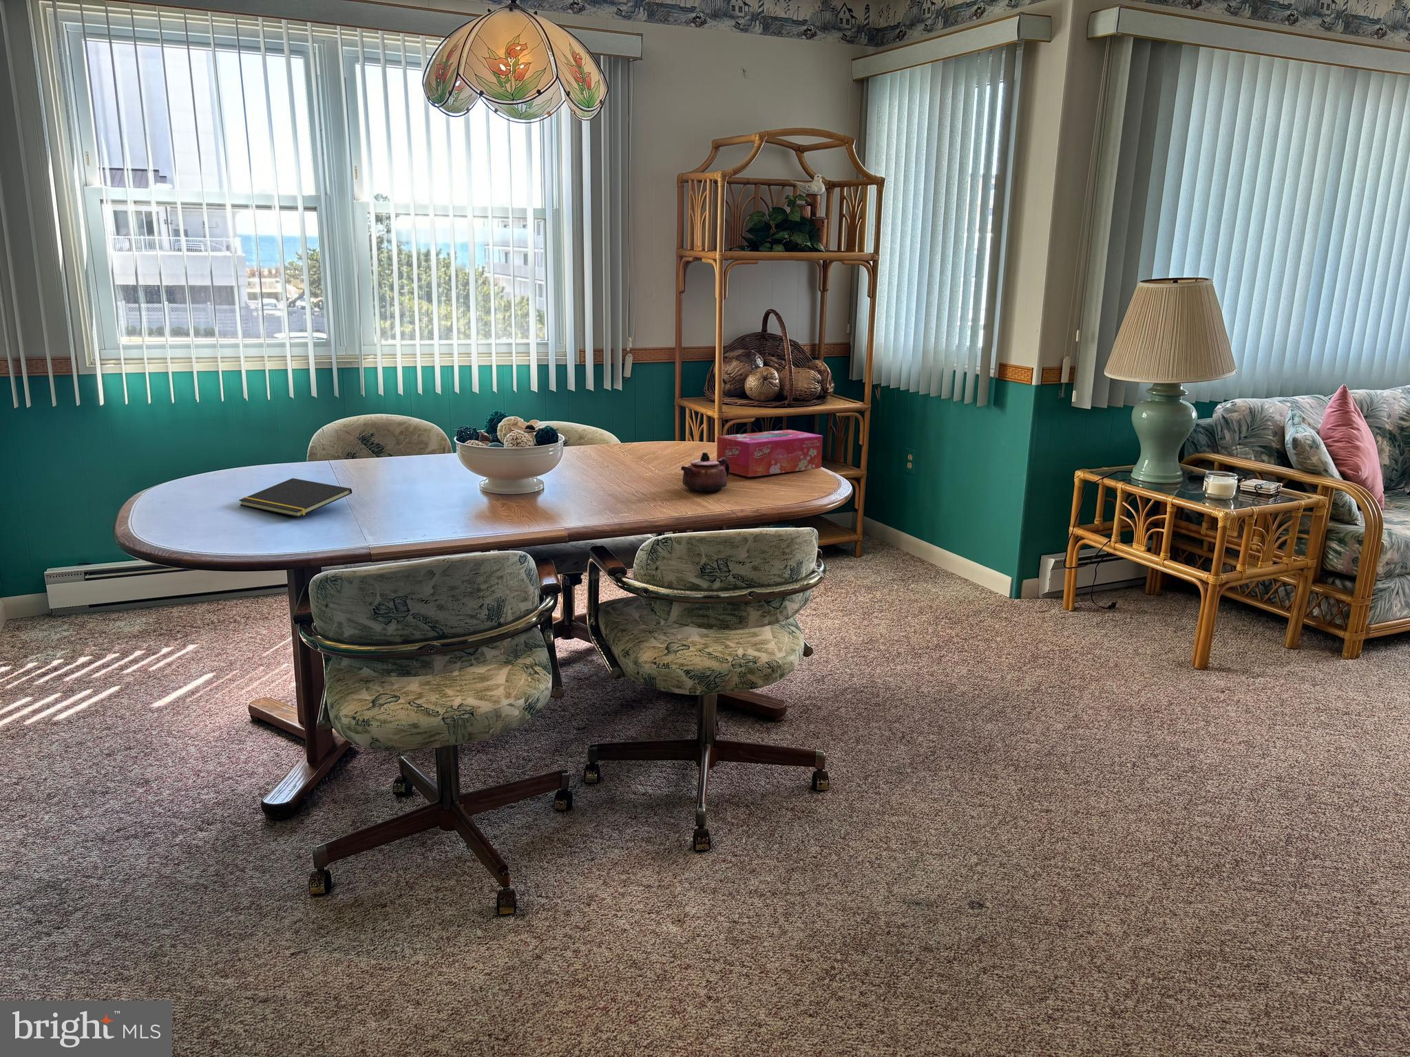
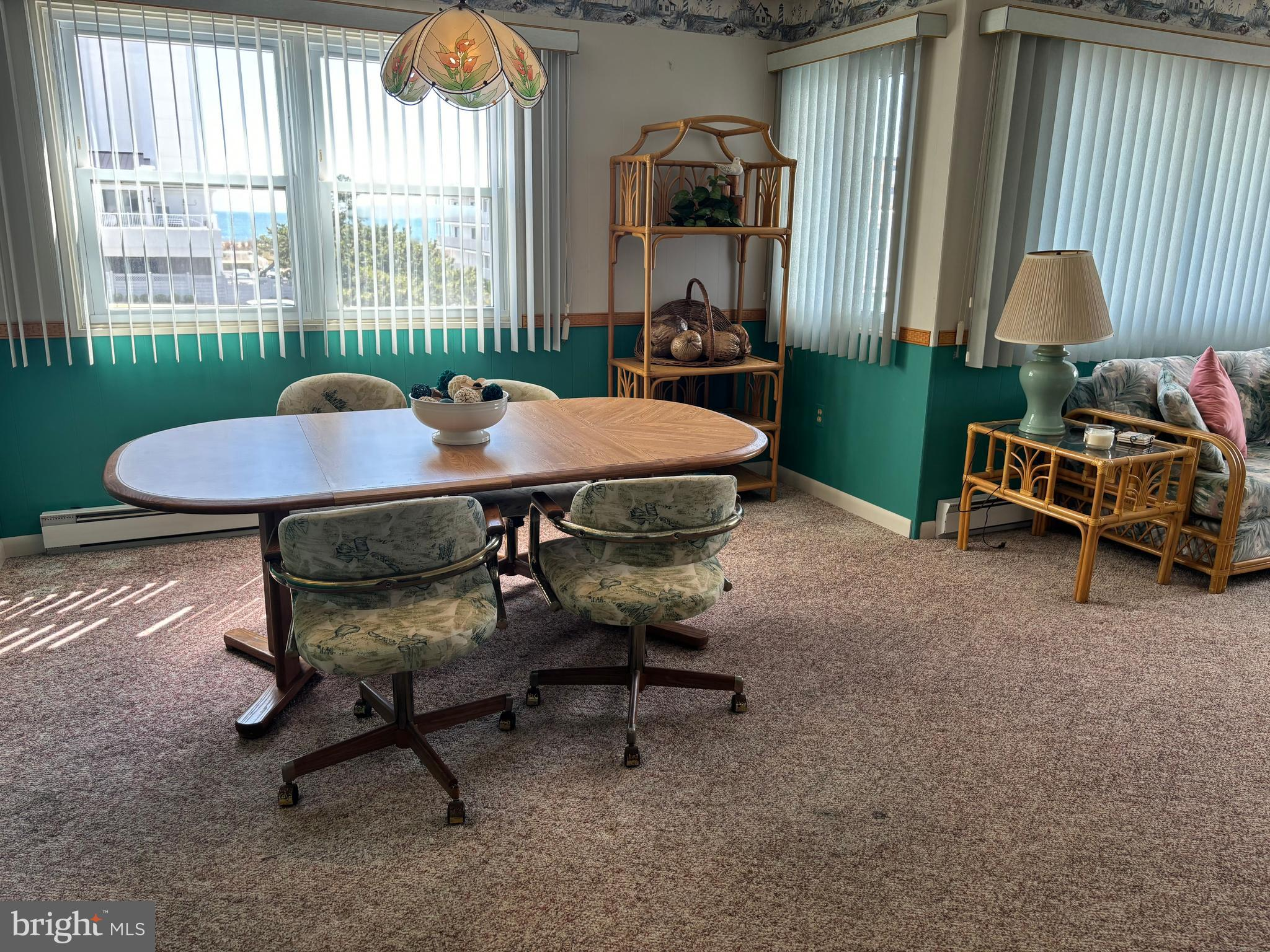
- notepad [239,477,353,517]
- tissue box [716,429,824,477]
- teapot [681,452,729,493]
